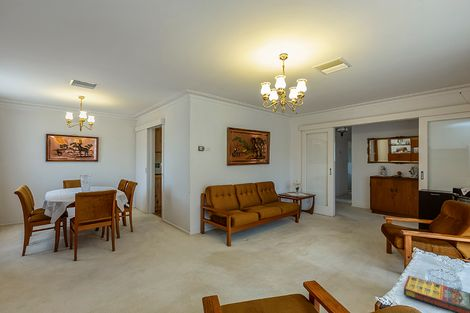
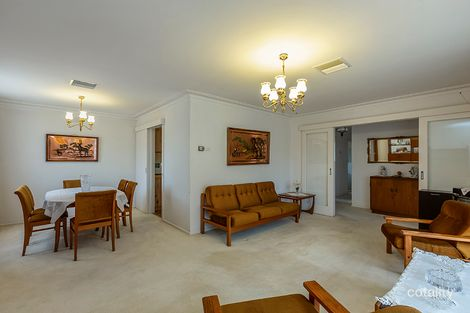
- game compilation box [403,275,470,313]
